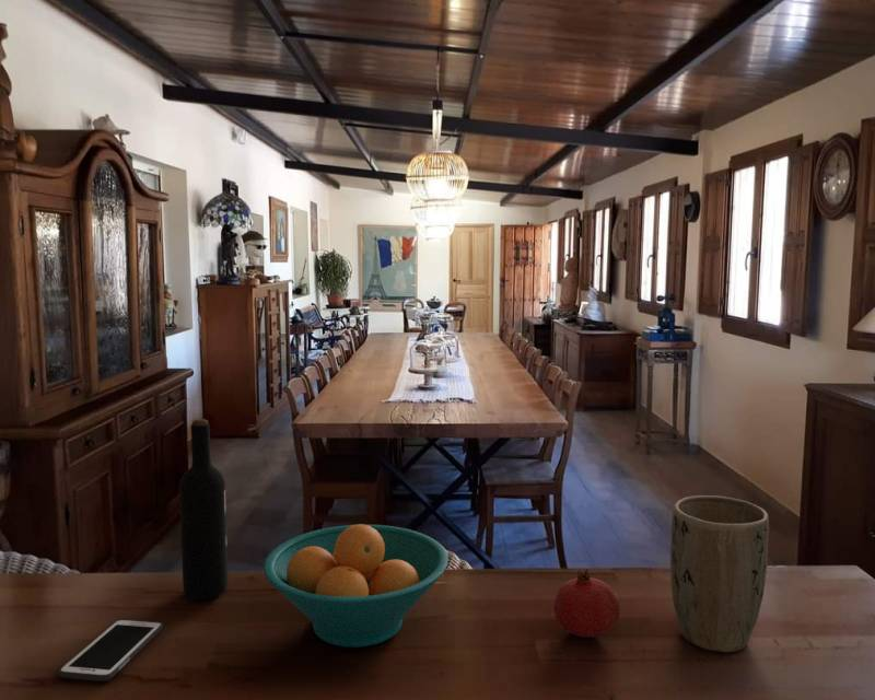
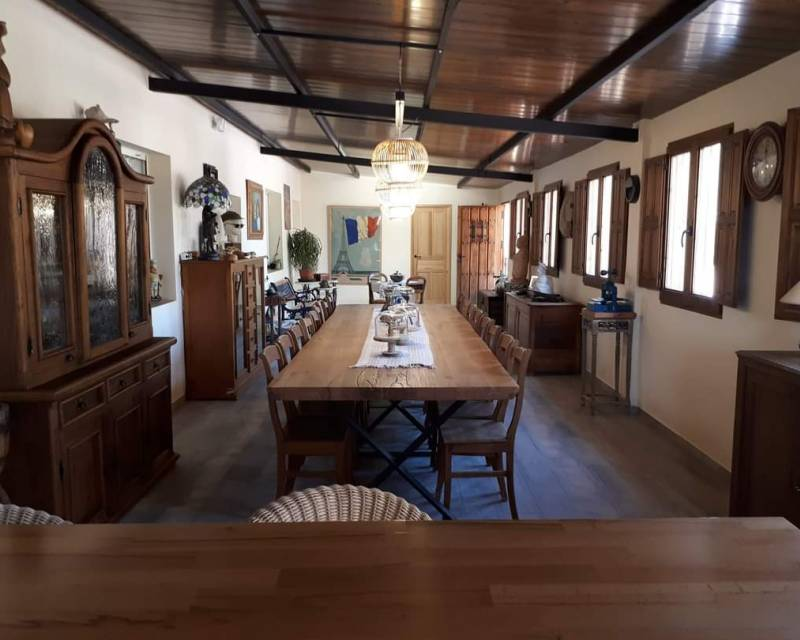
- fruit [552,568,621,639]
- fruit bowl [262,523,450,649]
- cell phone [58,618,164,682]
- plant pot [669,494,770,653]
- wine bottle [178,418,230,600]
